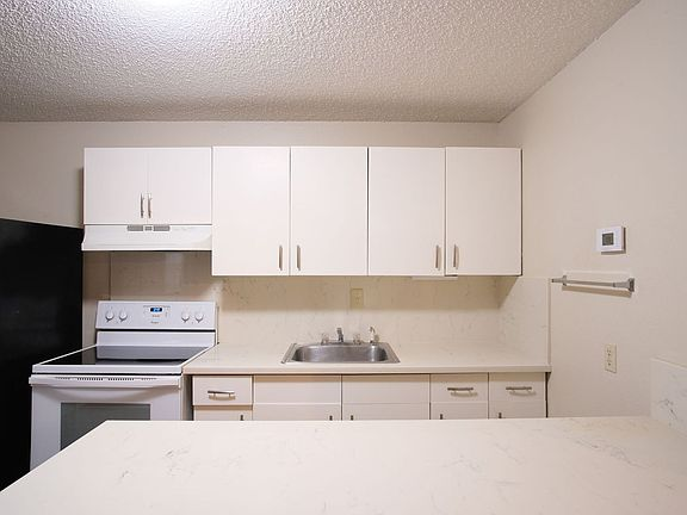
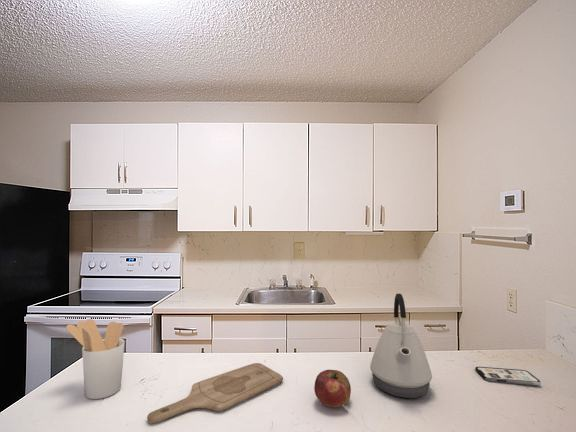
+ utensil holder [65,318,126,400]
+ phone case [474,366,542,386]
+ cutting board [146,362,284,425]
+ fruit [313,369,352,408]
+ kettle [369,293,433,399]
